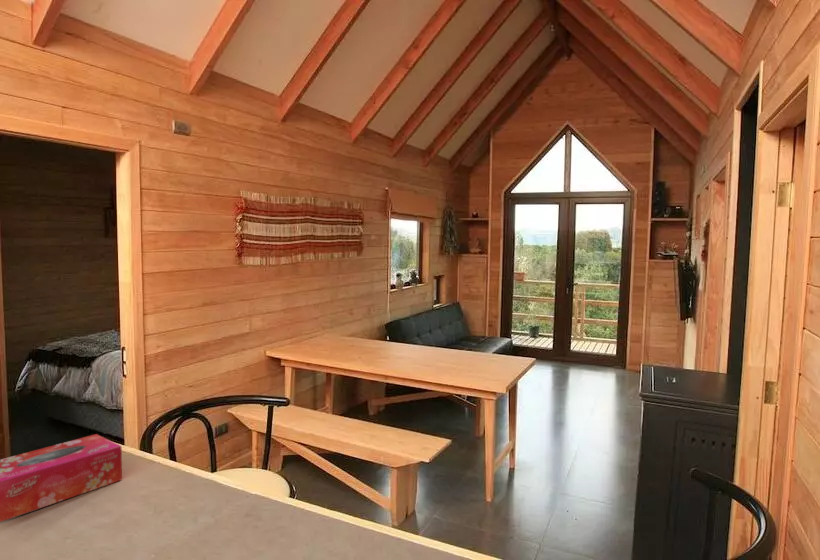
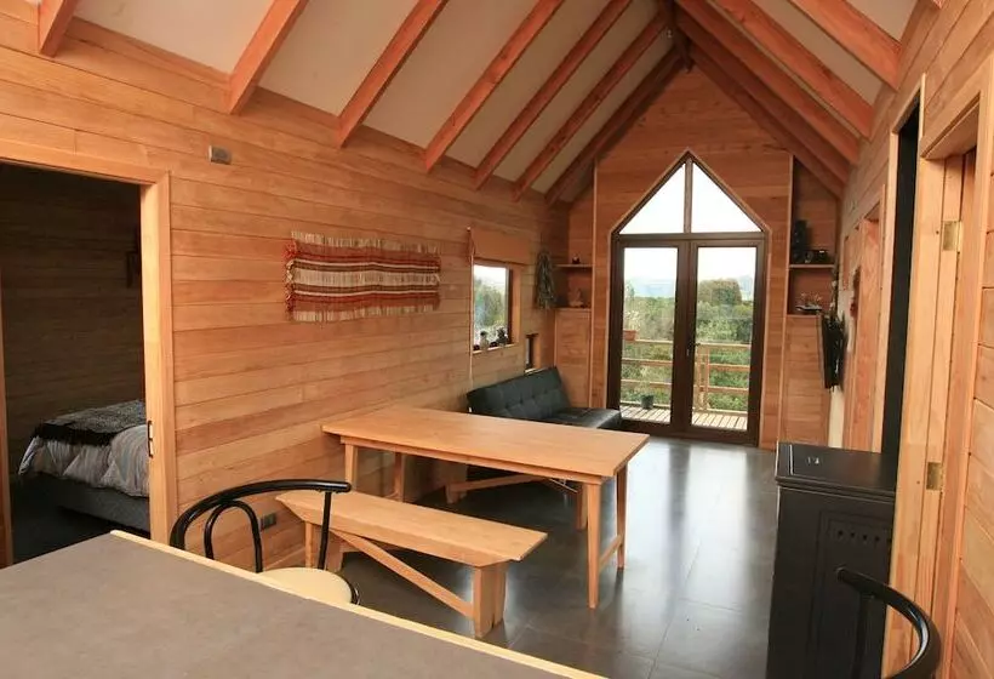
- tissue box [0,433,123,523]
